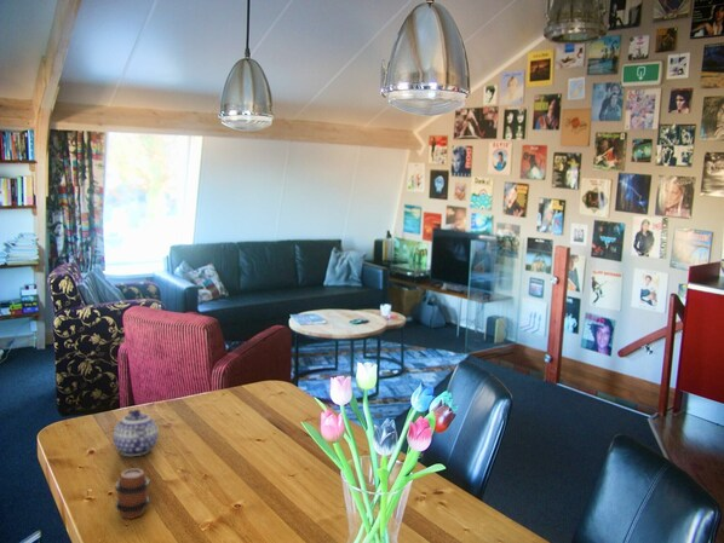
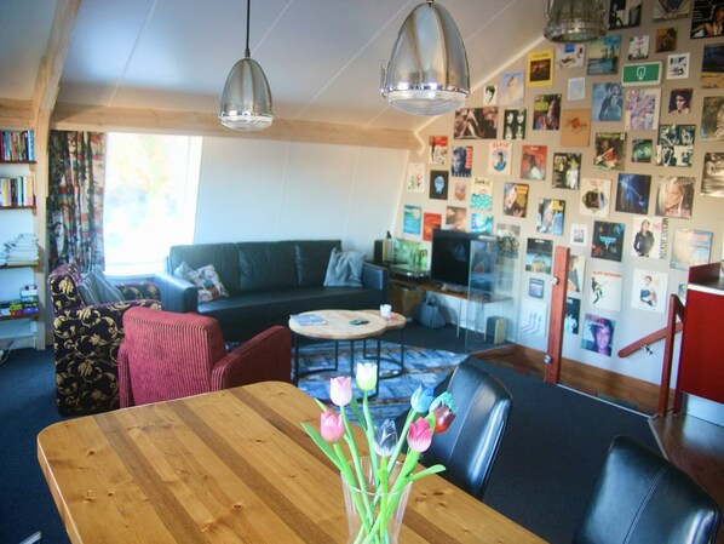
- teapot [113,409,160,457]
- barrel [114,468,150,520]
